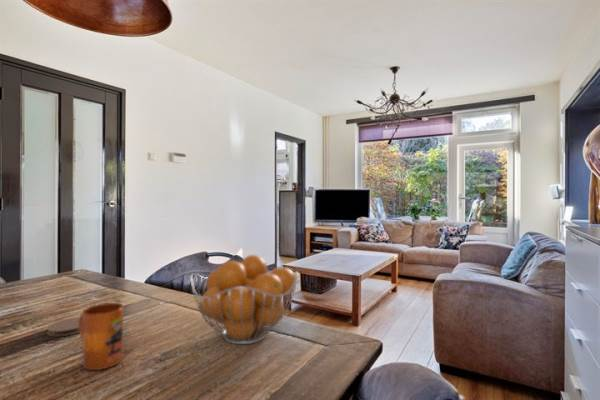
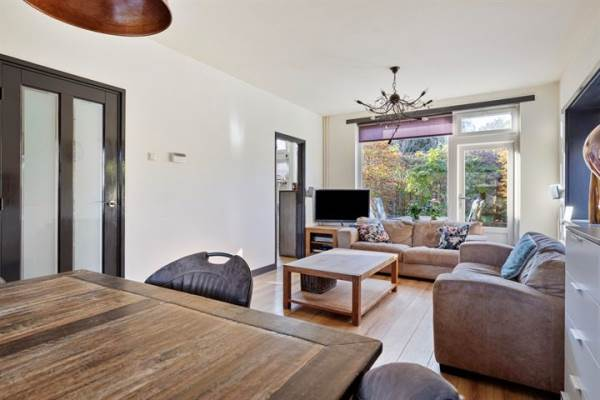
- fruit basket [189,254,299,345]
- coaster [46,317,79,337]
- mug [78,302,124,371]
